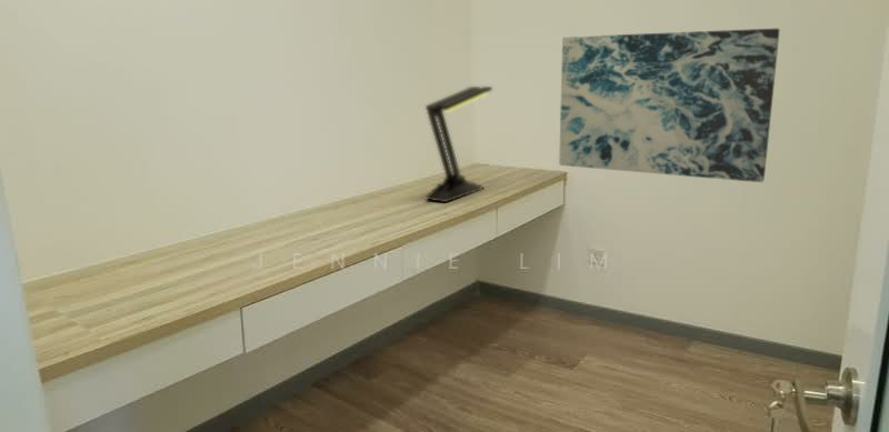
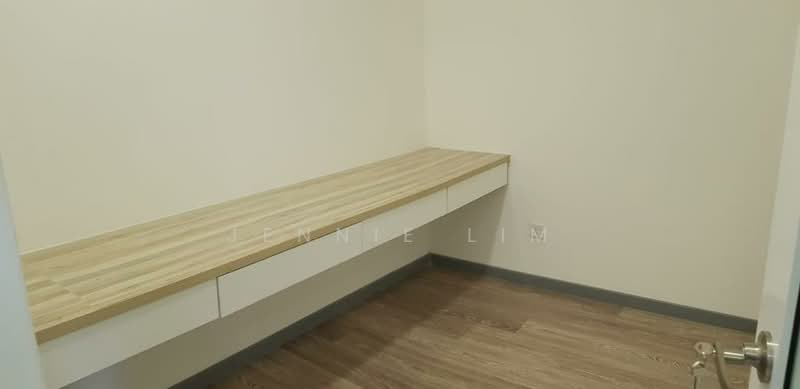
- wall art [558,28,780,183]
- desk lamp [424,86,493,203]
